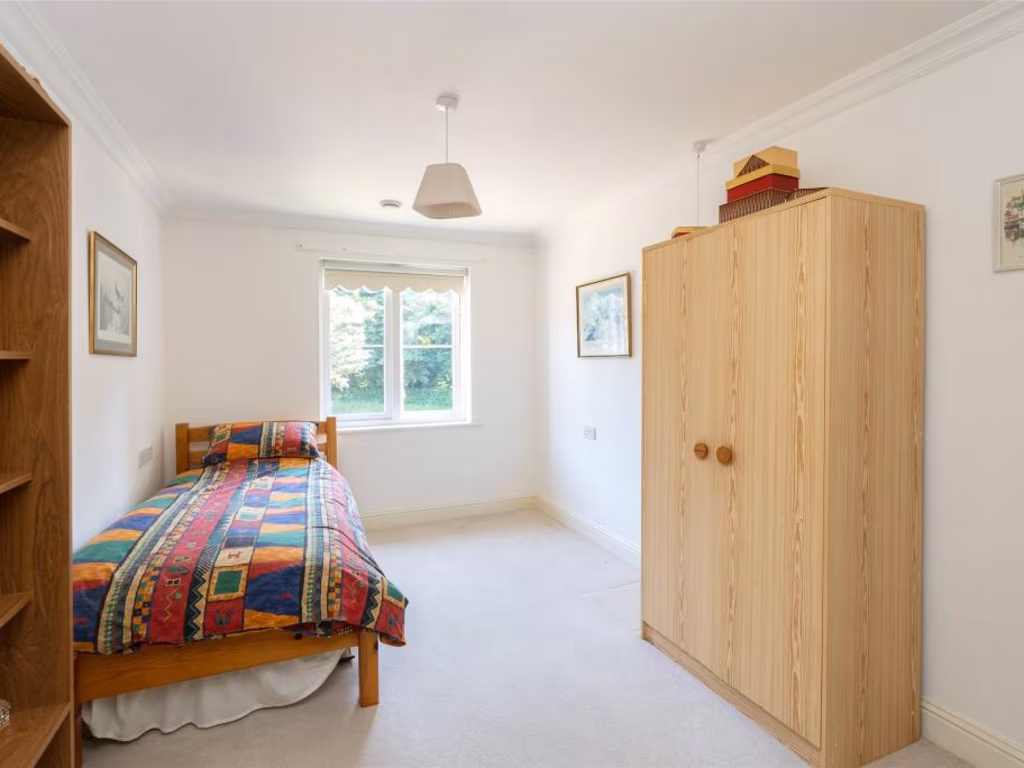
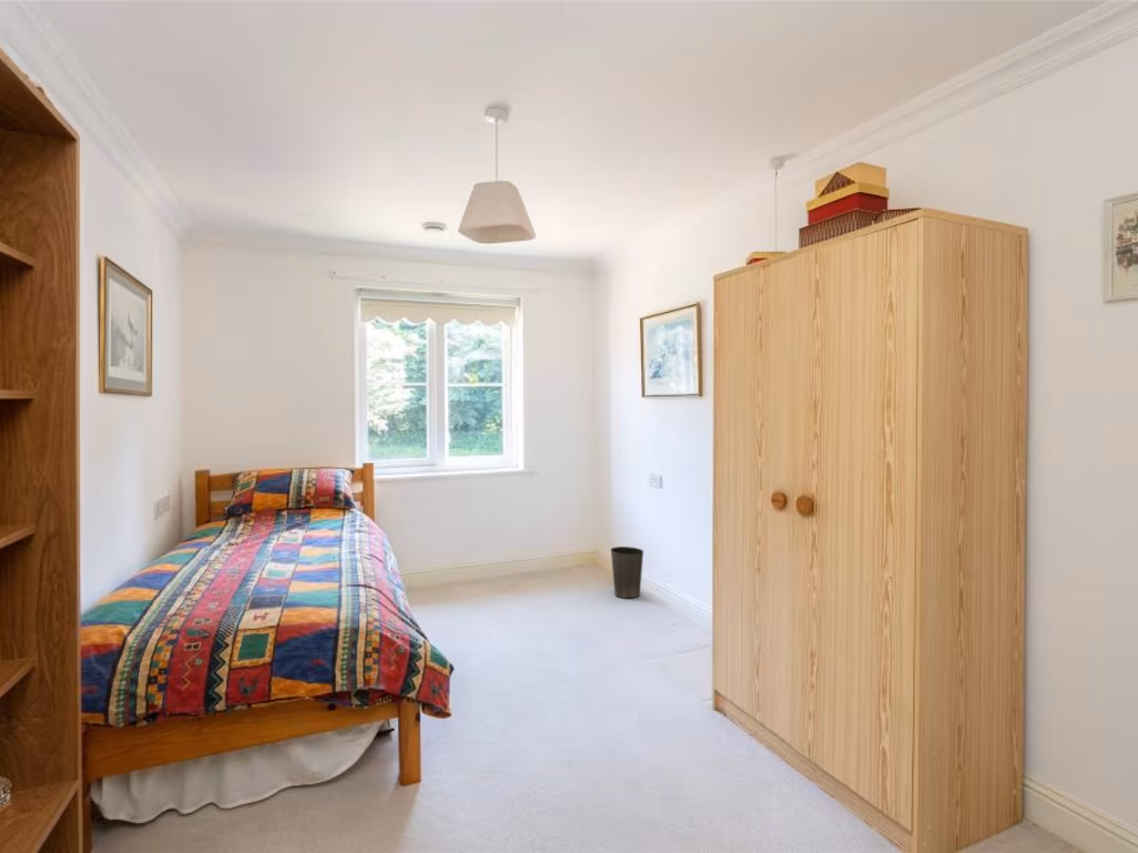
+ waste basket [610,545,645,599]
